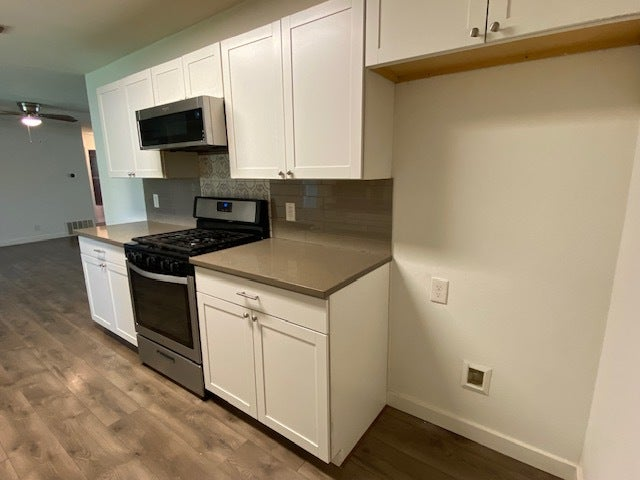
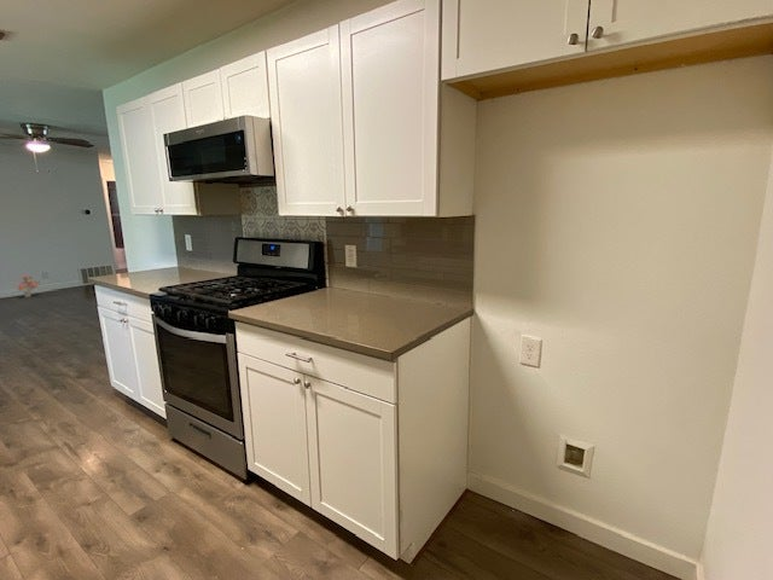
+ potted plant [16,274,41,298]
